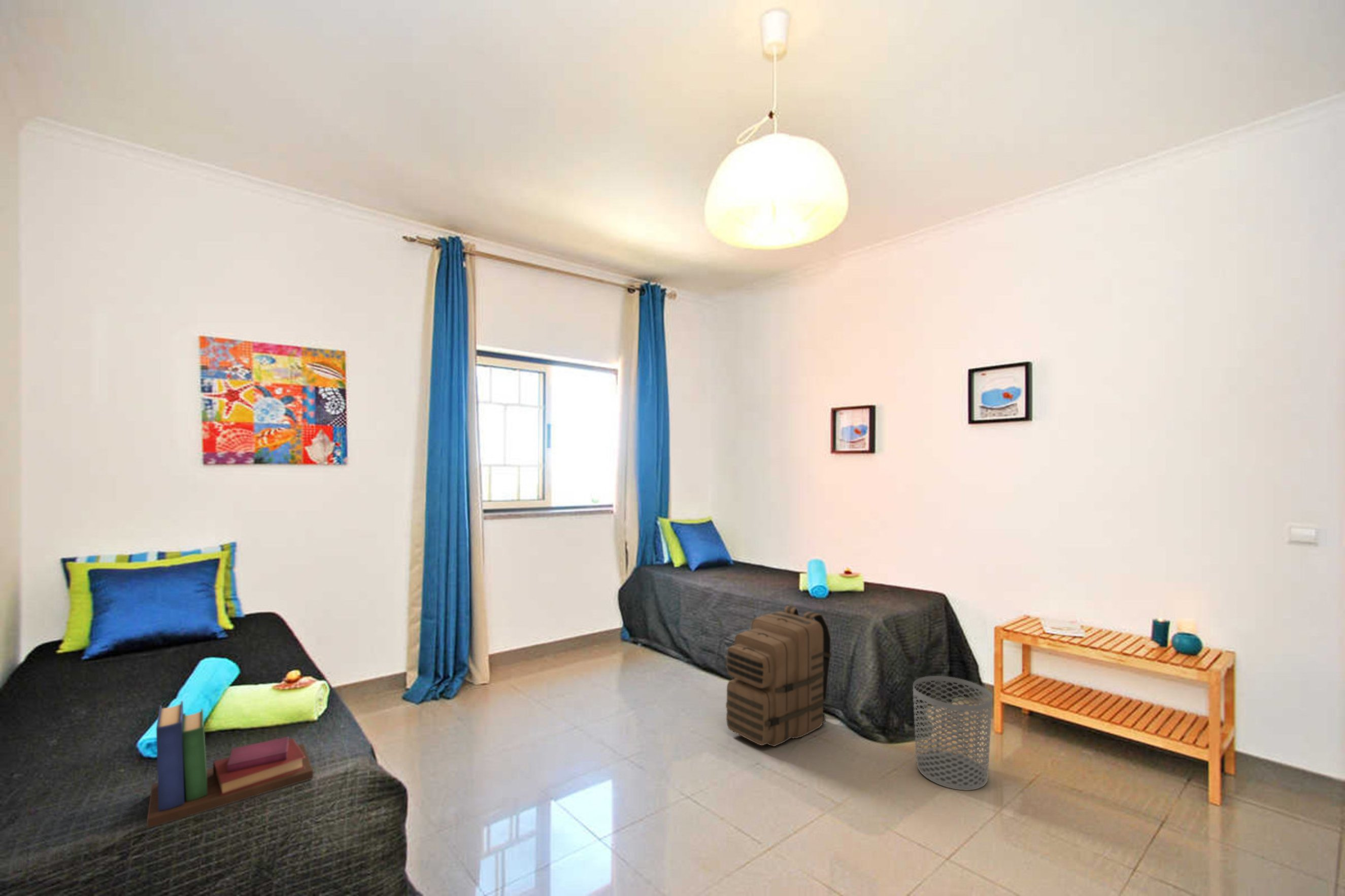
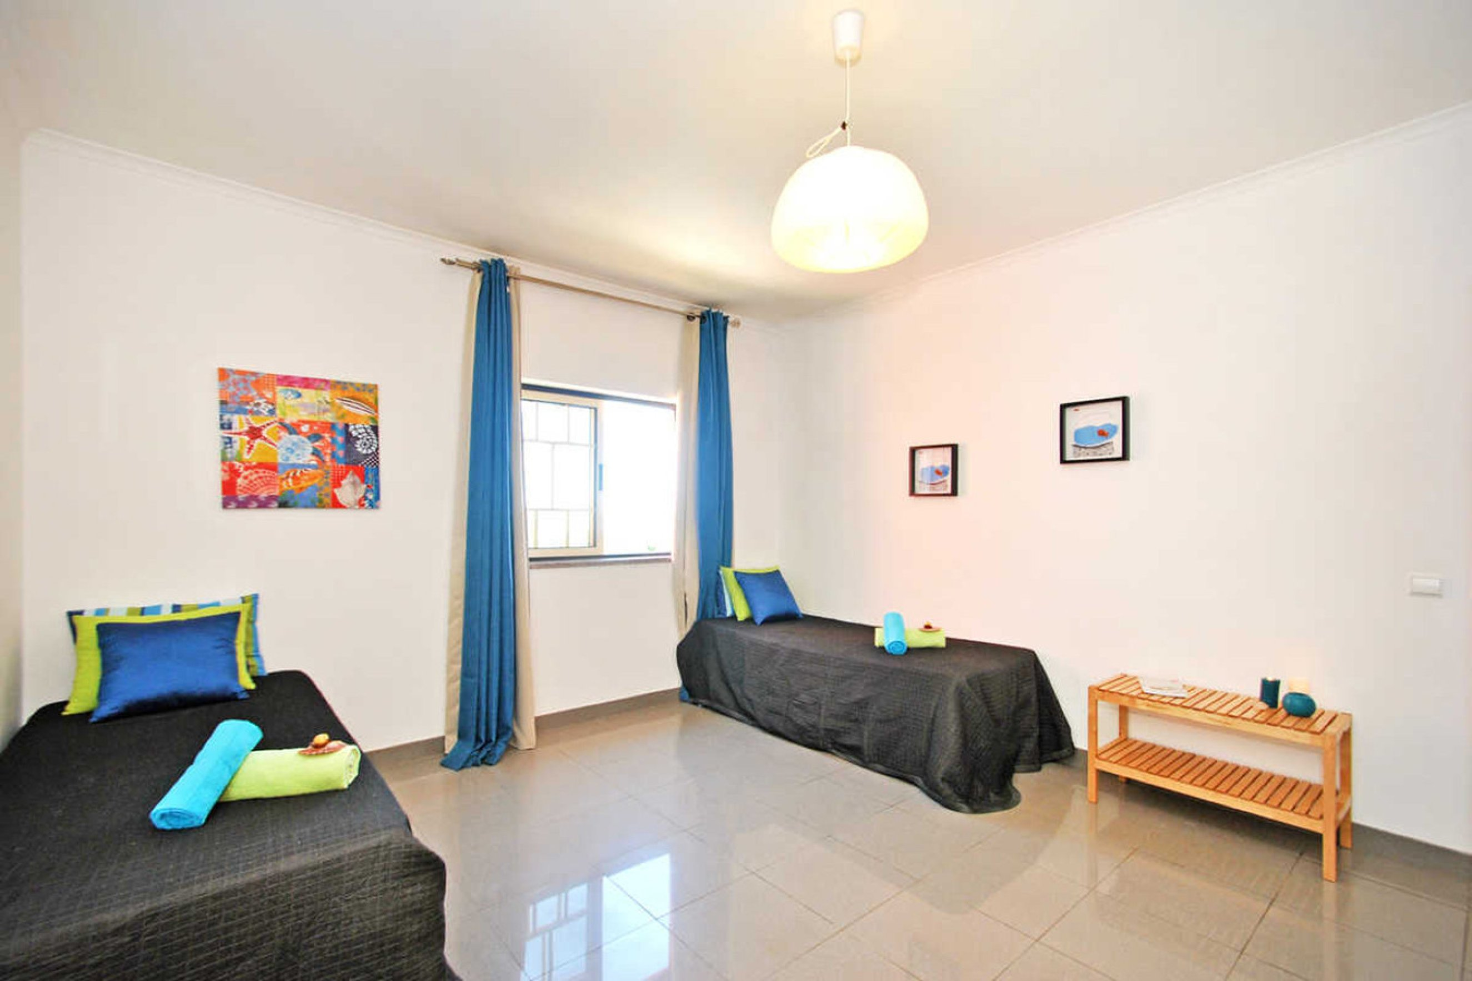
- book [146,700,314,829]
- waste bin [913,675,993,791]
- backpack [725,605,832,747]
